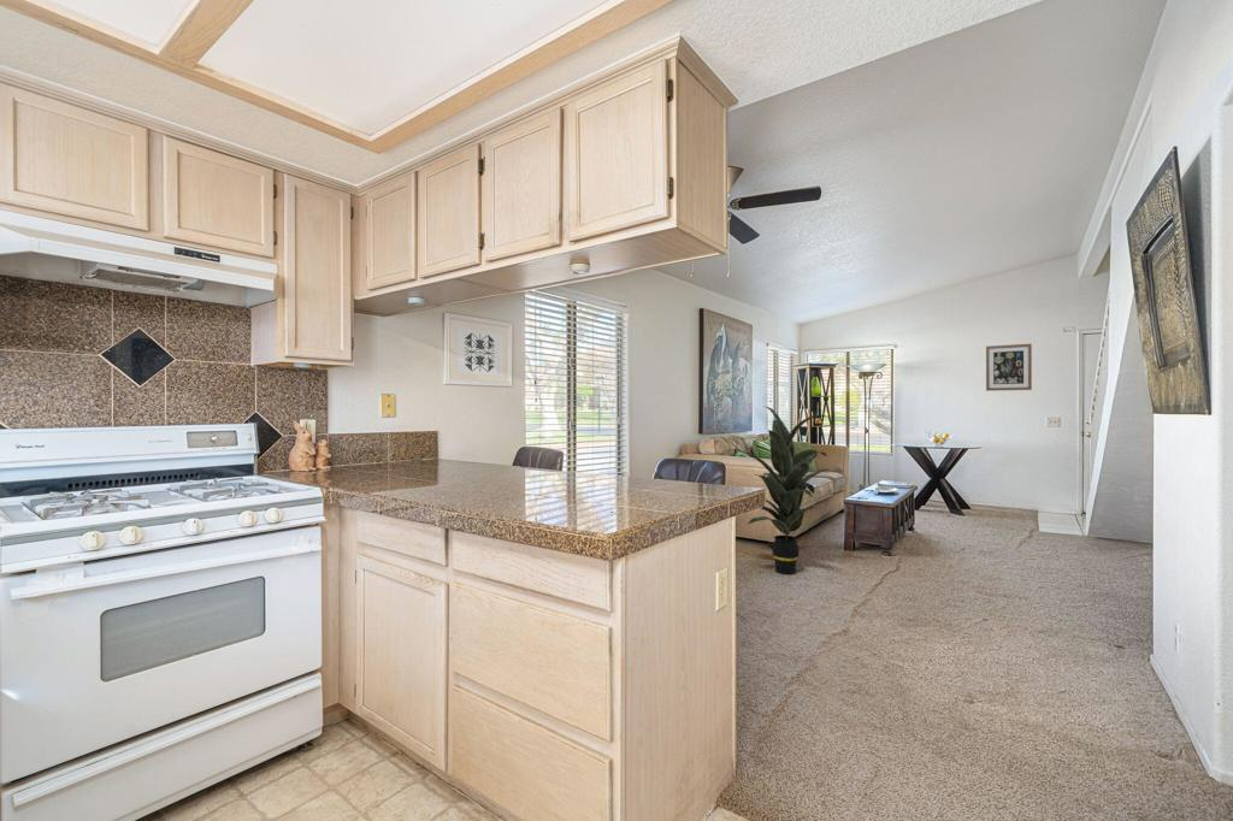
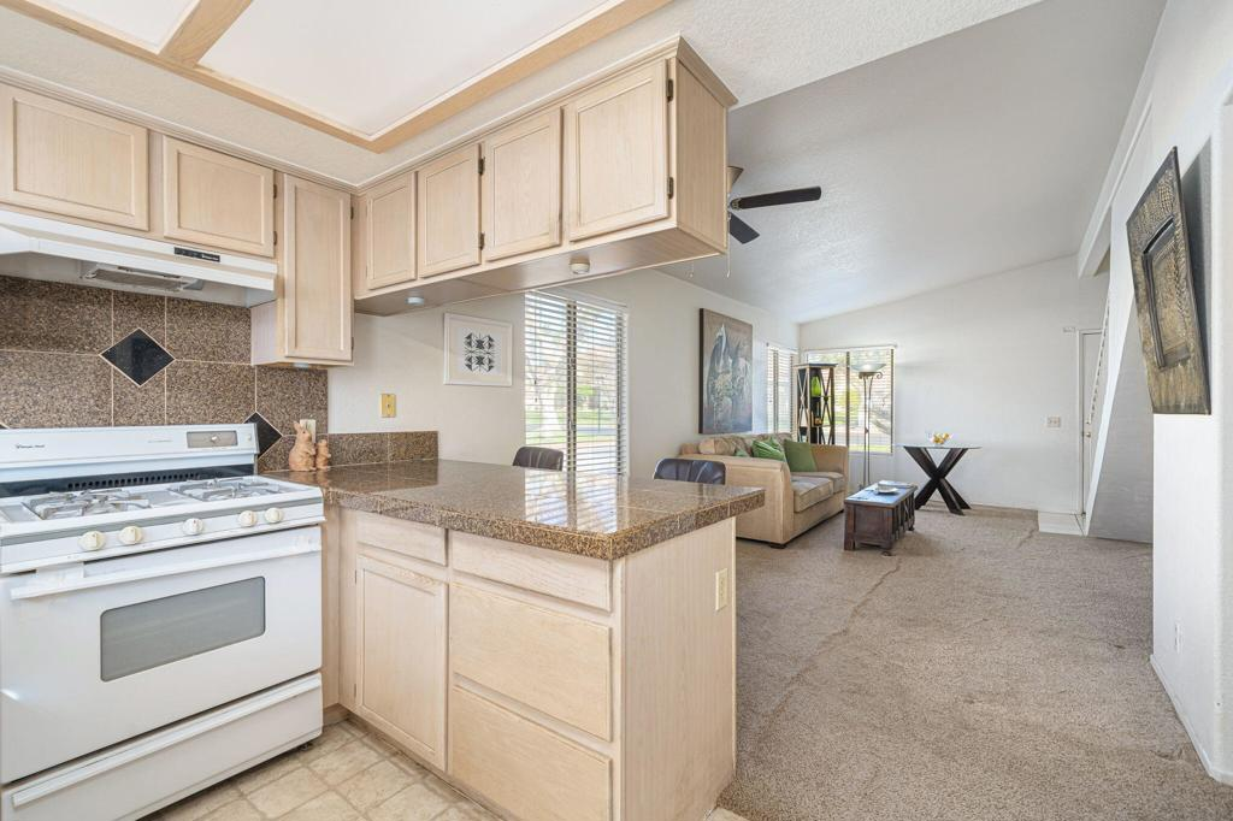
- indoor plant [724,406,830,575]
- wall art [985,343,1033,392]
